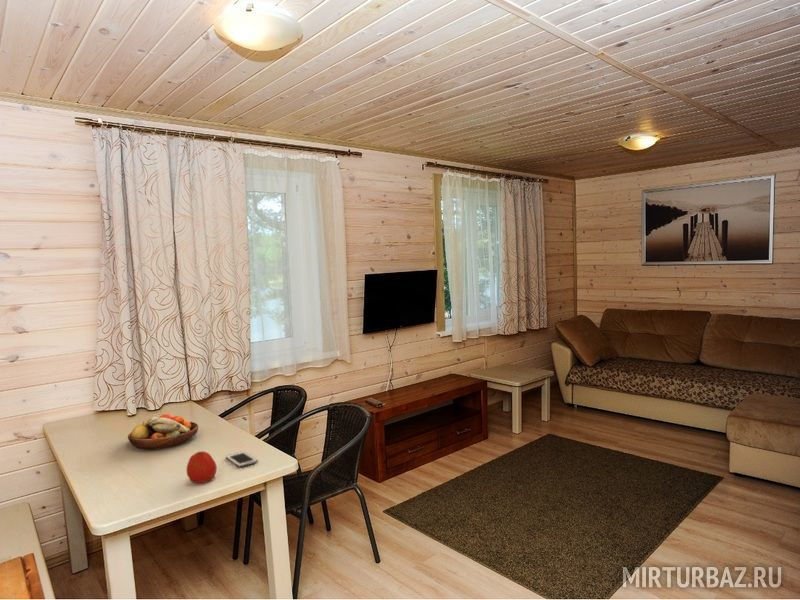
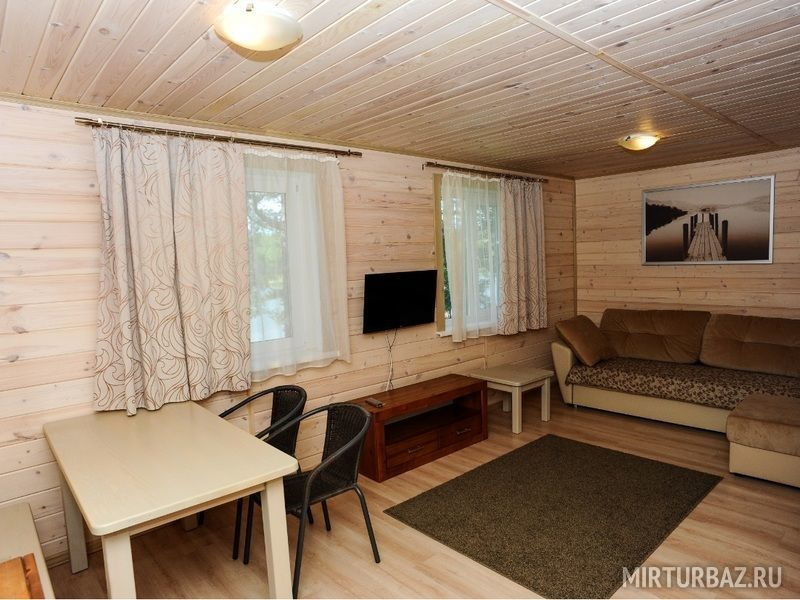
- cell phone [225,450,258,468]
- apple [185,450,218,484]
- fruit bowl [127,413,199,450]
